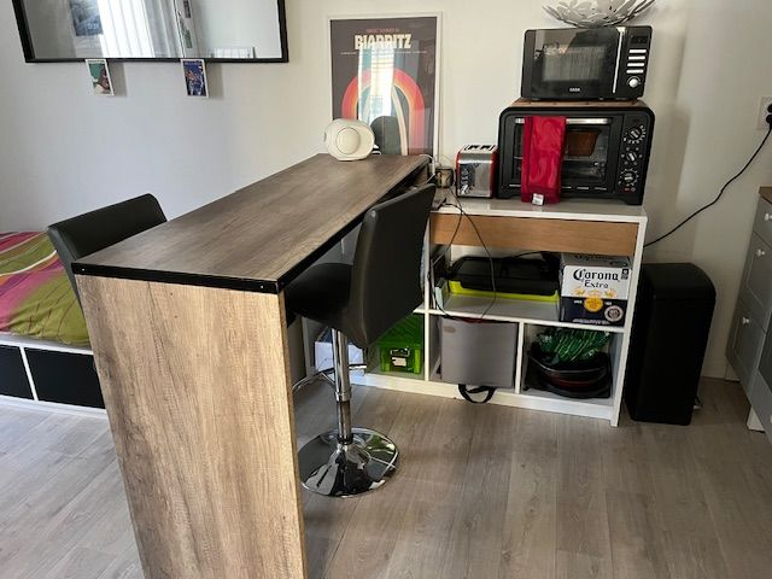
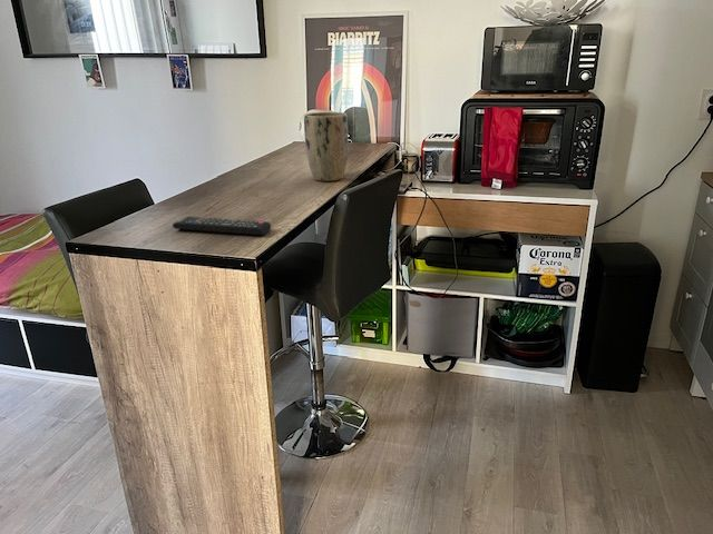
+ plant pot [303,111,350,182]
+ remote control [172,216,272,236]
